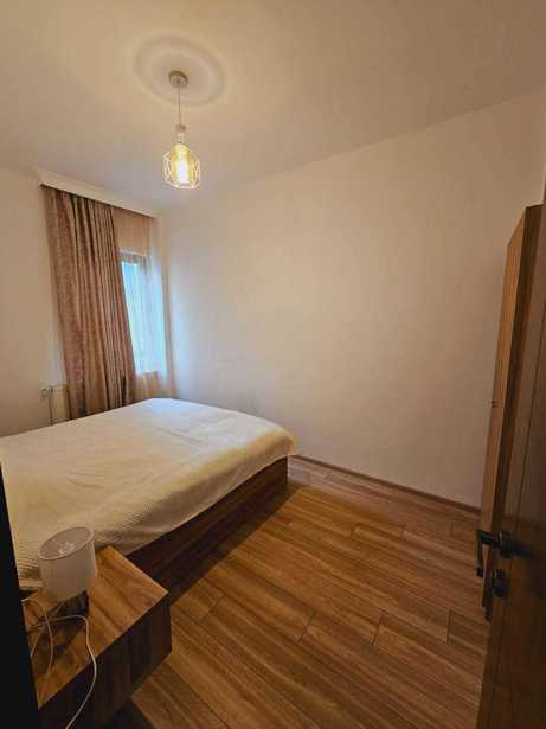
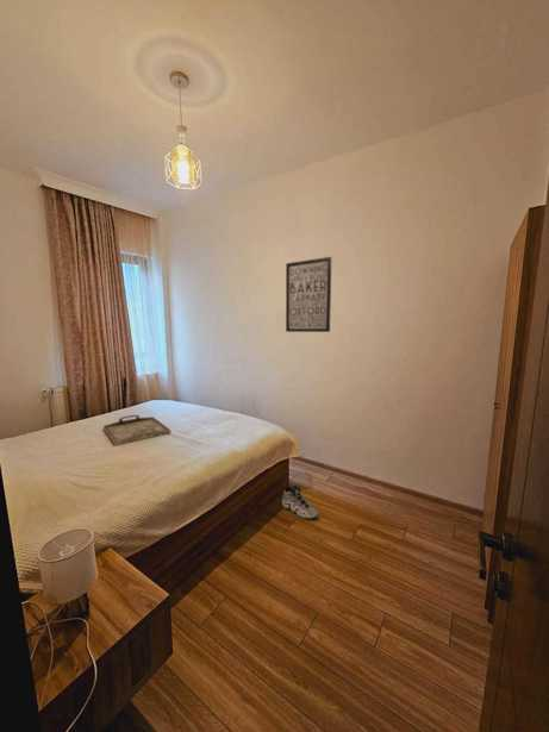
+ sneaker [281,483,319,519]
+ serving tray [102,414,171,446]
+ wall art [285,256,332,333]
